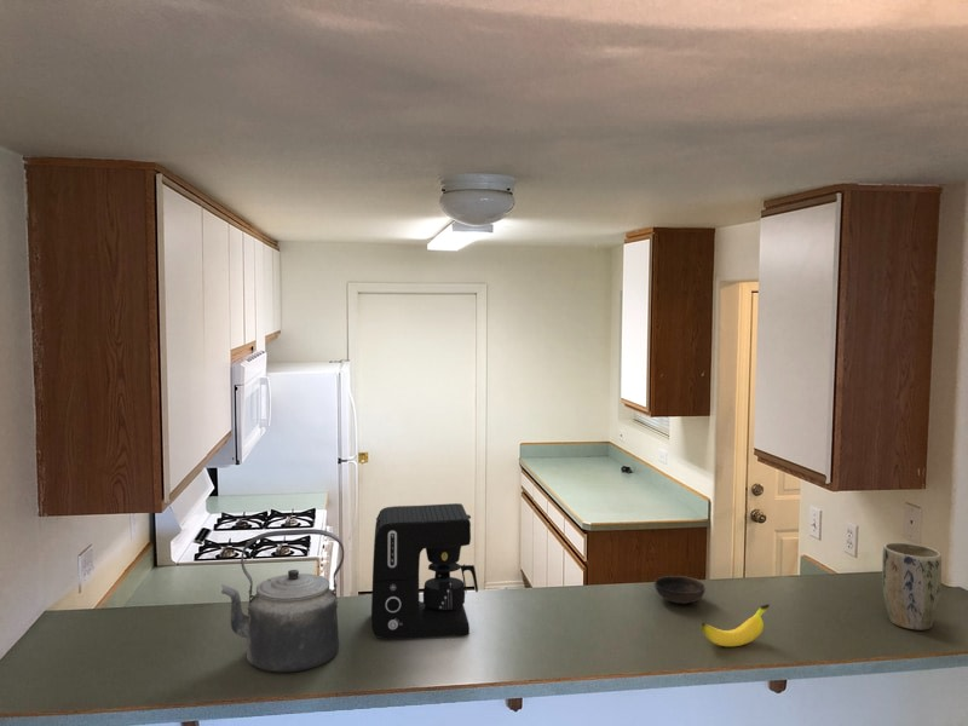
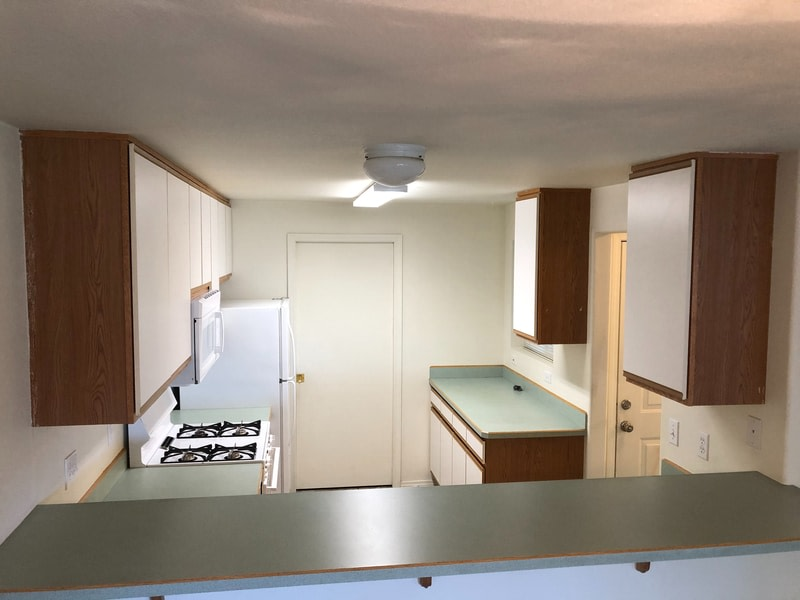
- kettle [220,528,345,673]
- banana [699,603,771,647]
- coffee maker [370,502,479,640]
- plant pot [881,541,943,632]
- bowl [653,575,707,605]
